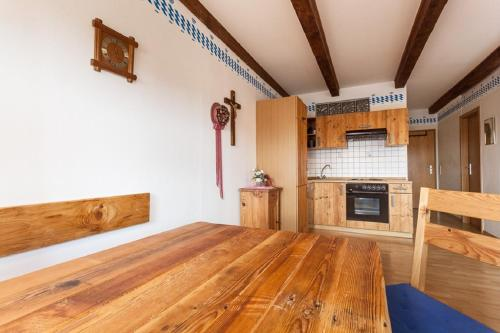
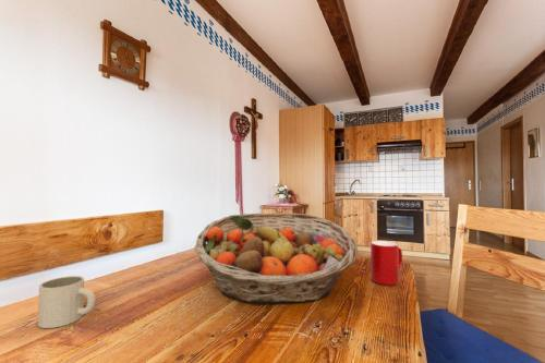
+ mug [37,275,97,329]
+ cup [370,240,403,287]
+ fruit basket [194,211,359,304]
